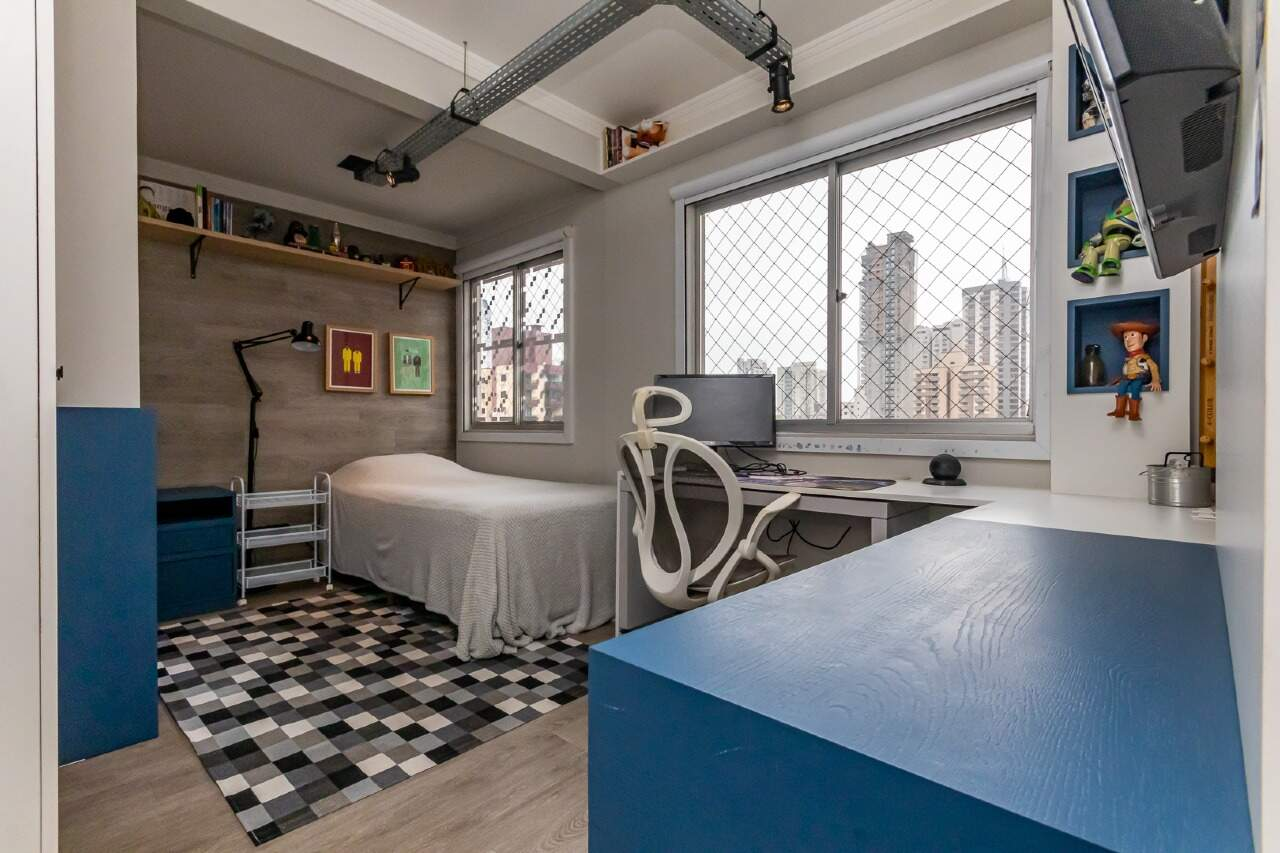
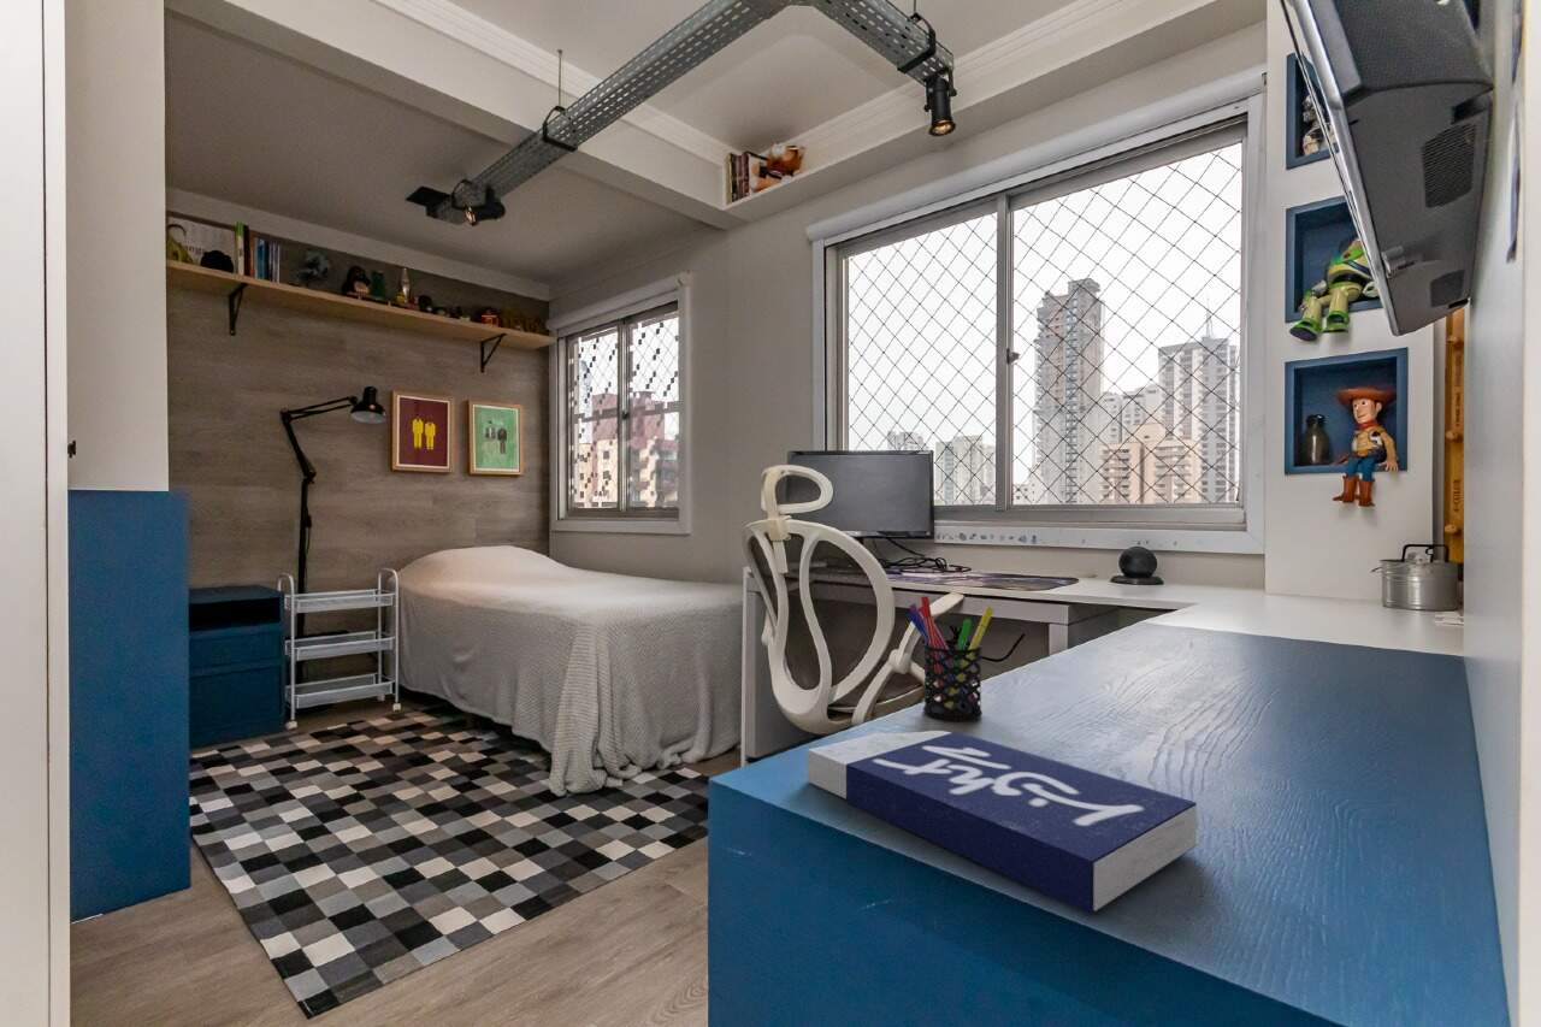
+ book [807,730,1198,915]
+ pen holder [907,595,994,721]
